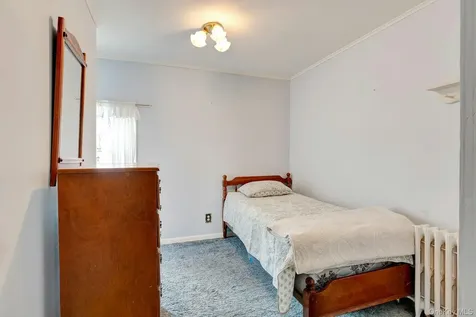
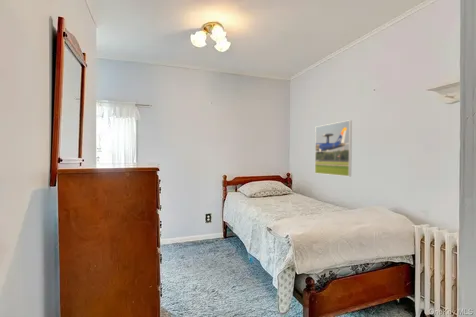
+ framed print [314,119,353,177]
